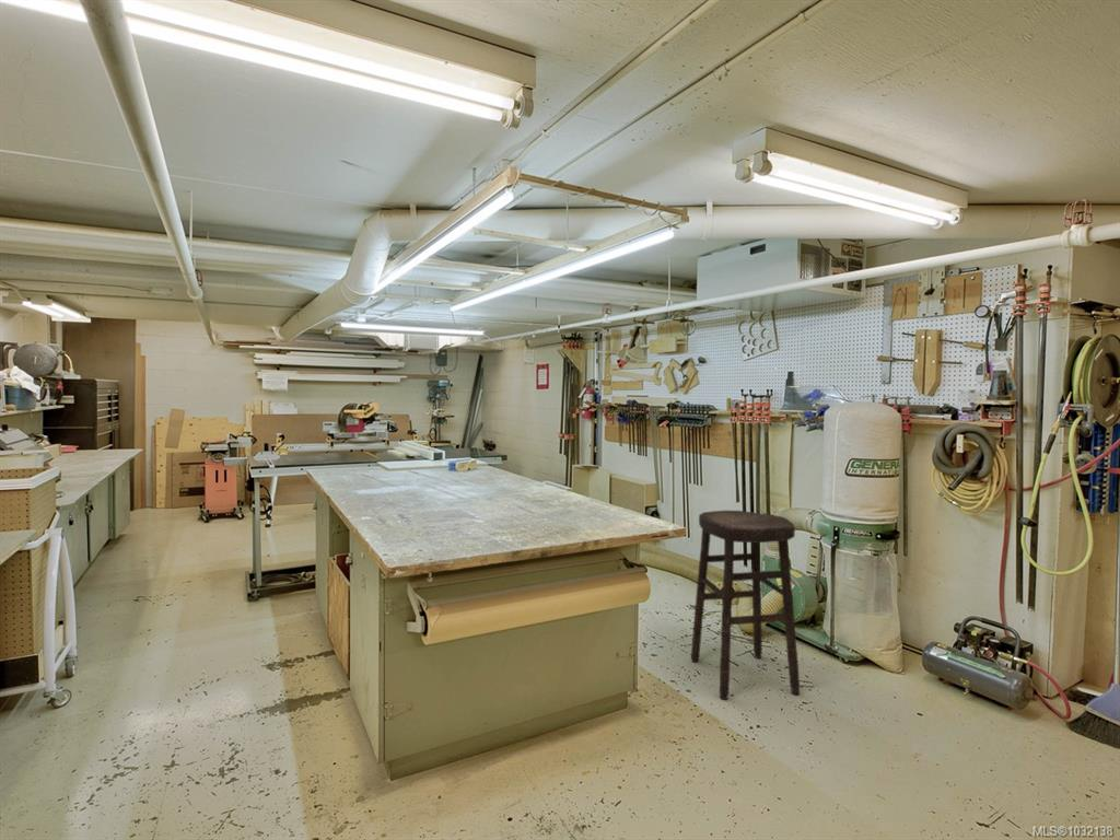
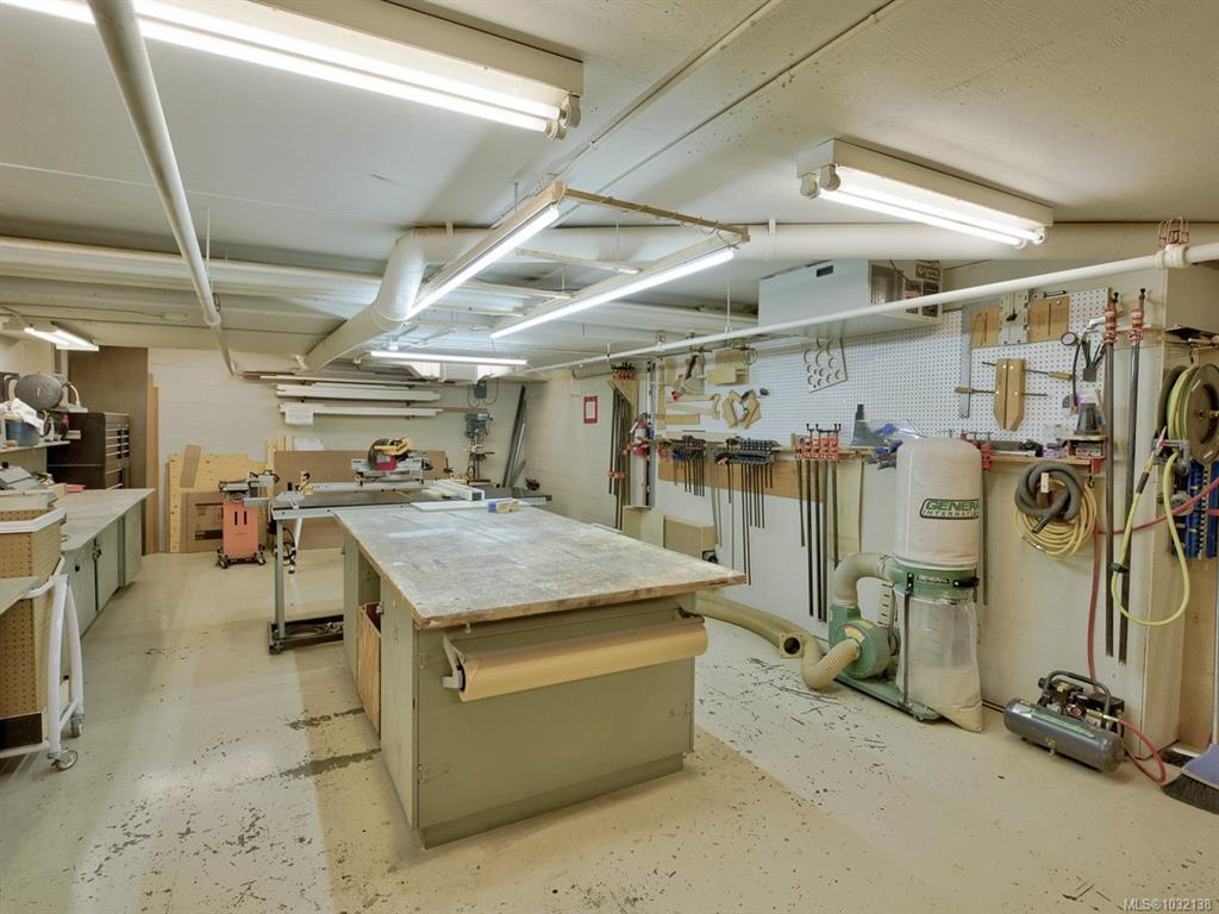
- stool [690,510,801,701]
